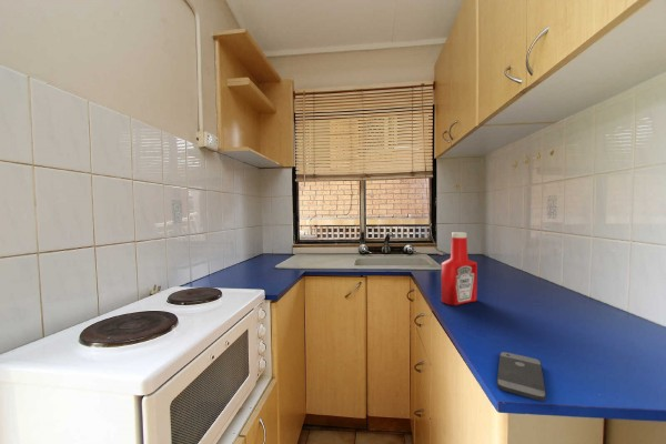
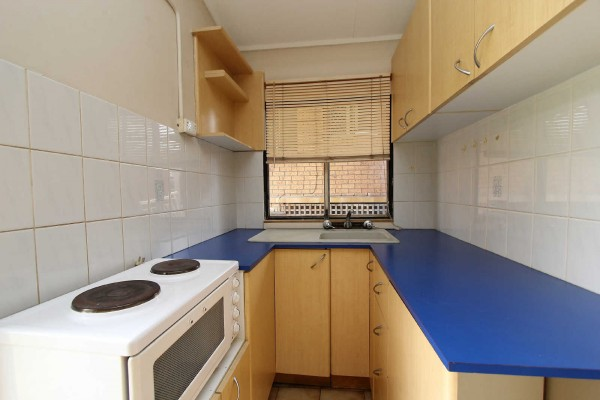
- soap bottle [441,231,478,306]
- smartphone [496,351,547,402]
